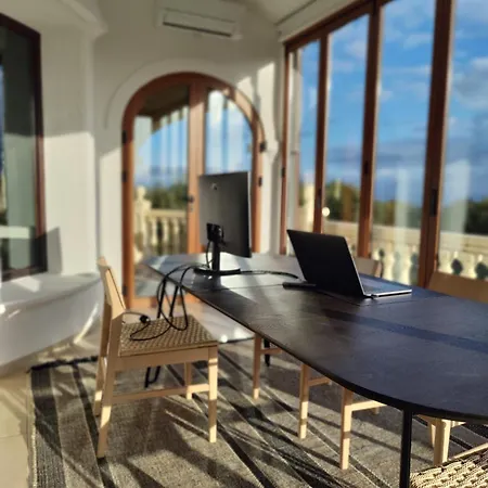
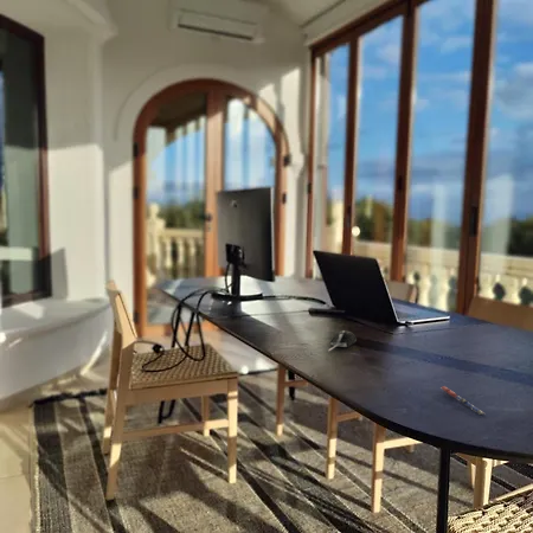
+ pen [441,385,487,416]
+ computer mouse [327,329,358,352]
